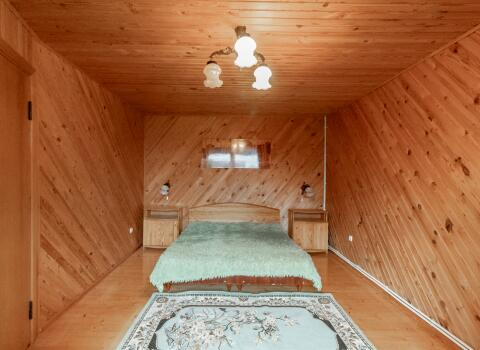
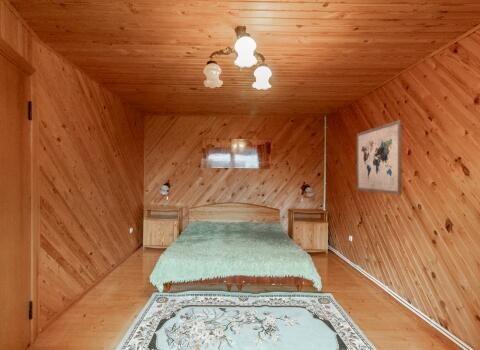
+ wall art [356,119,402,196]
